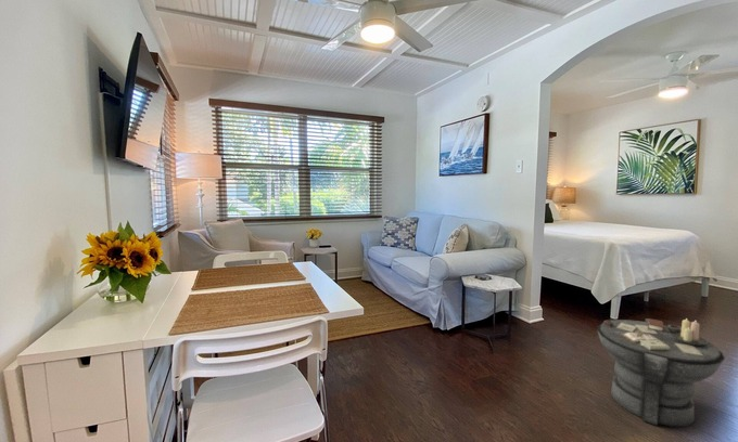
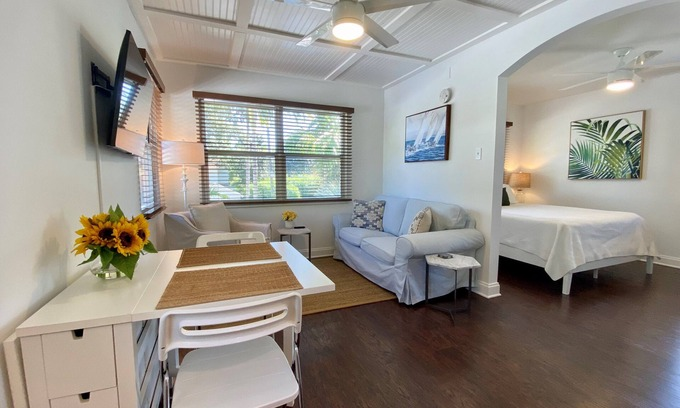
- side table [596,317,726,428]
